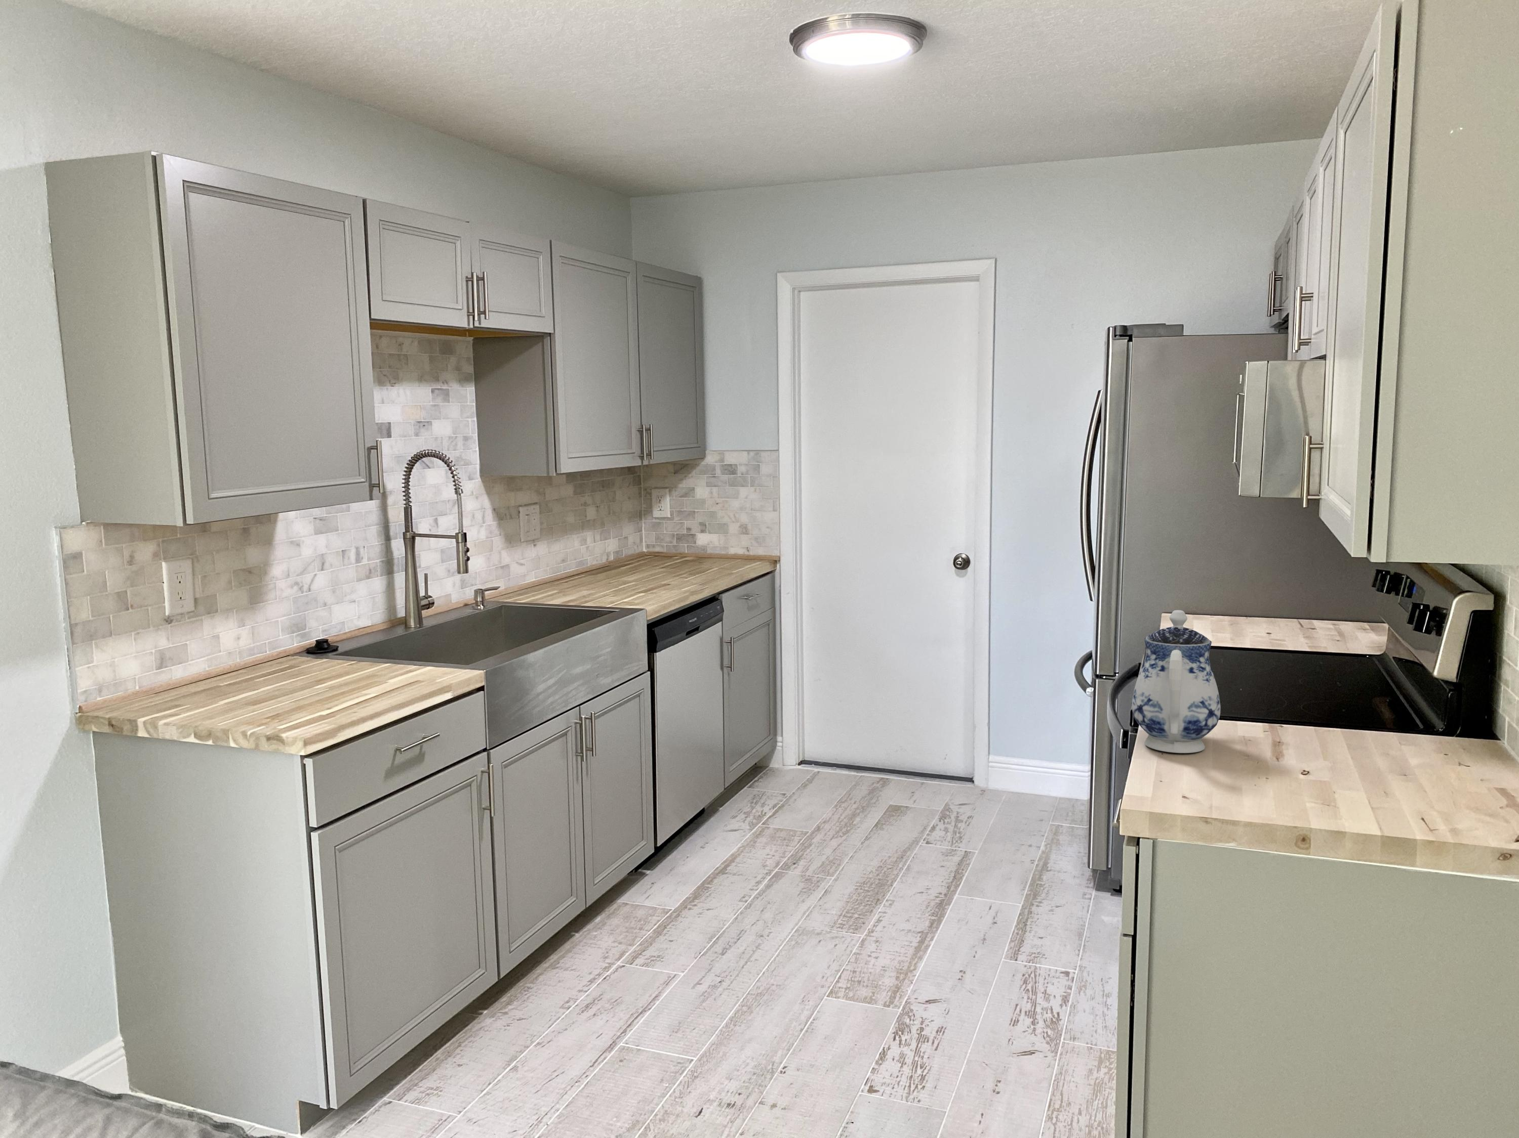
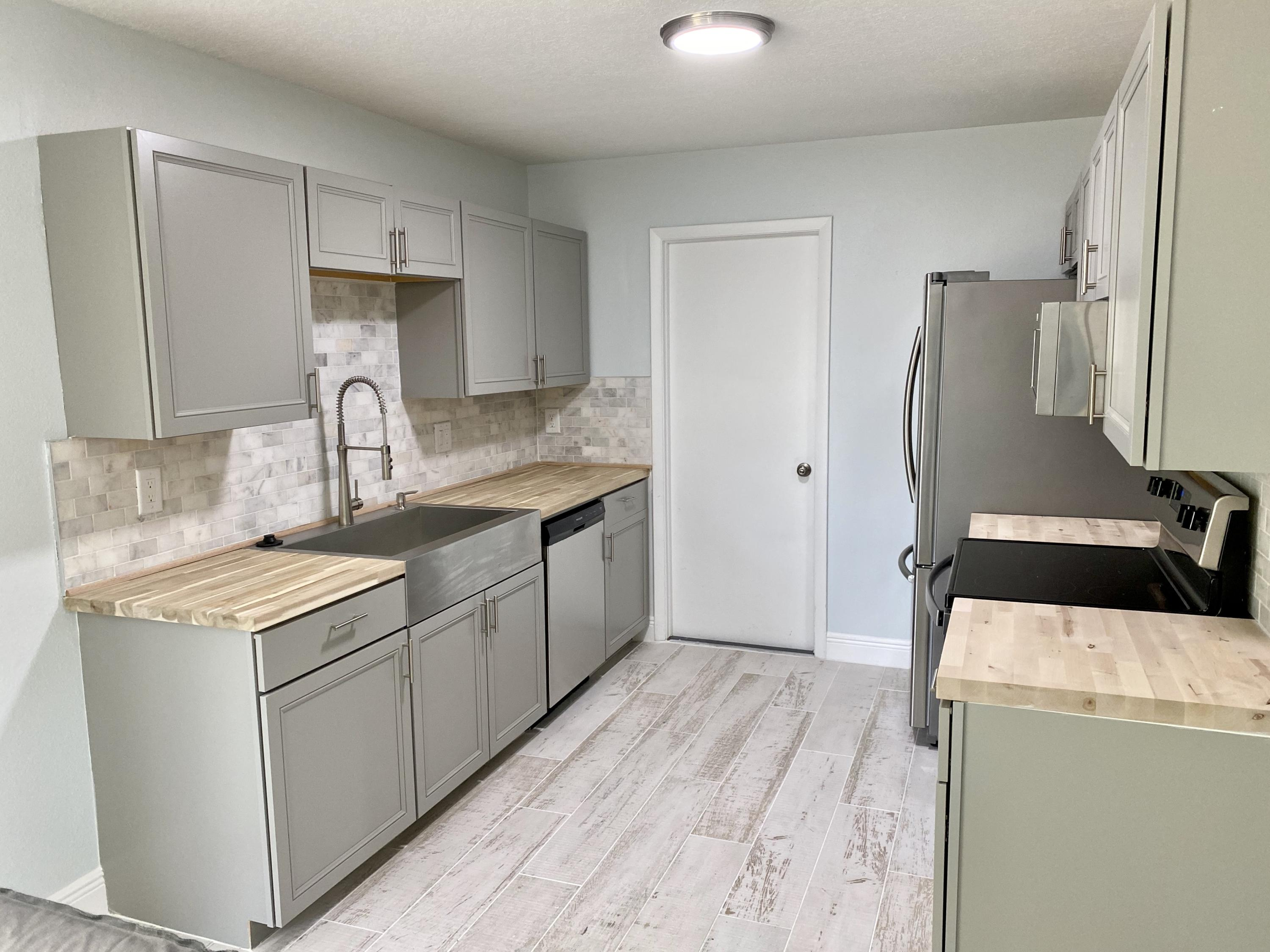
- teapot [1131,610,1221,753]
